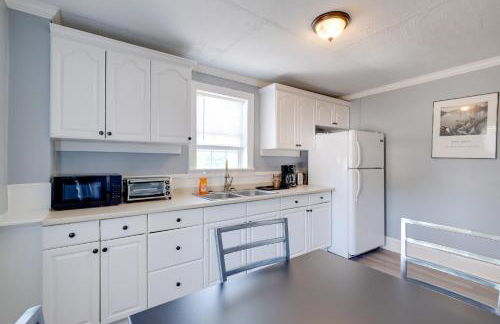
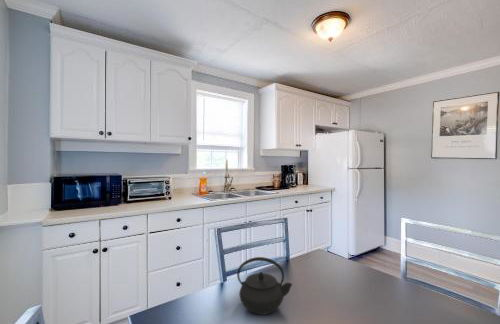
+ kettle [236,256,293,316]
